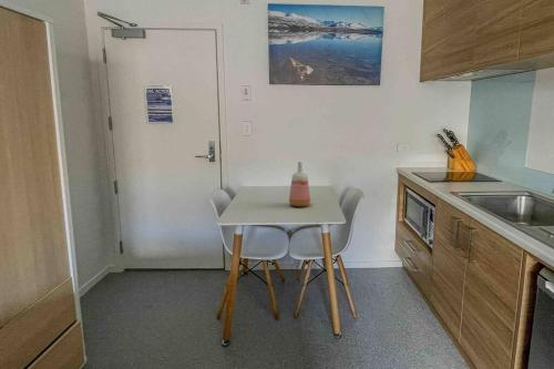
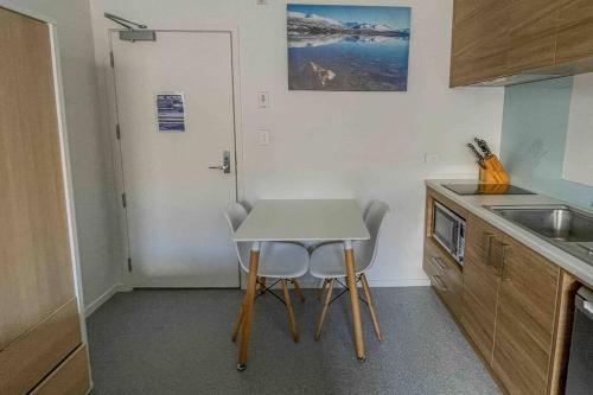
- vase [288,161,311,207]
